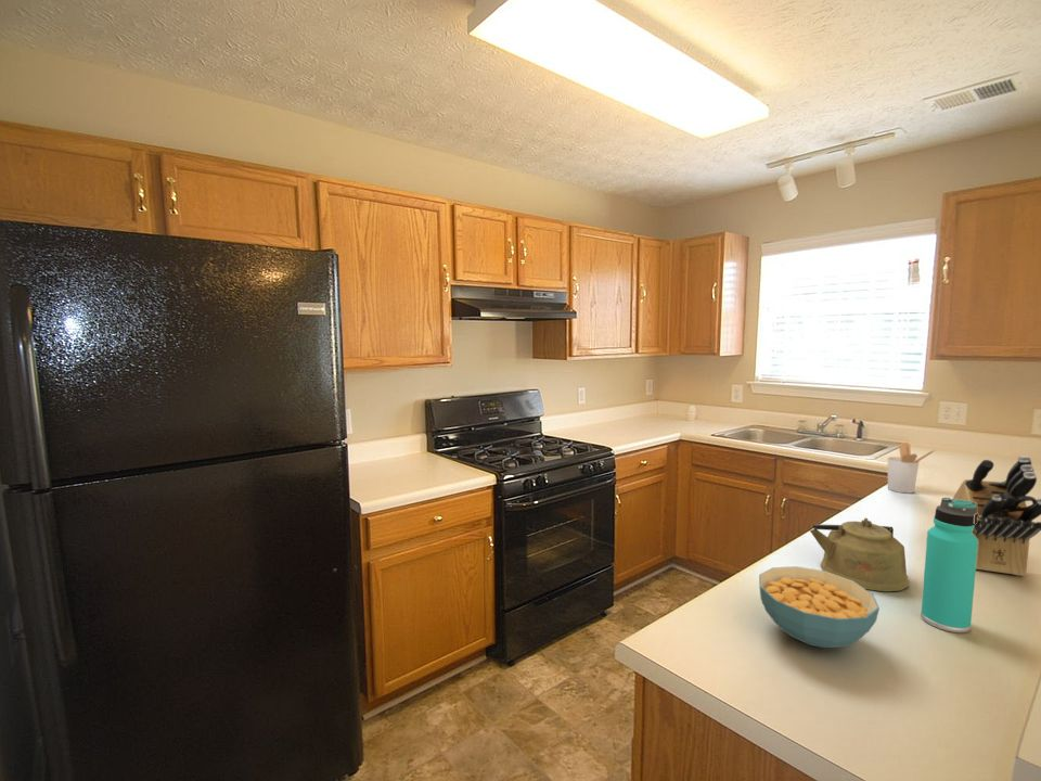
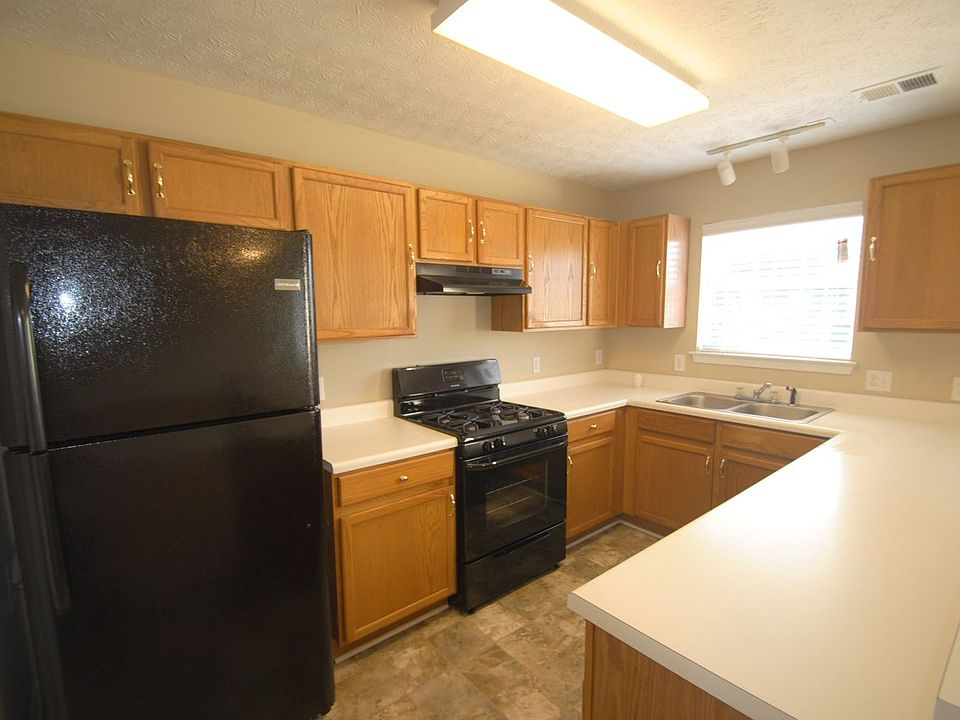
- utensil holder [886,441,937,495]
- thermos bottle [920,497,978,635]
- kettle [809,517,910,592]
- cereal bowl [758,565,881,649]
- knife block [952,454,1041,577]
